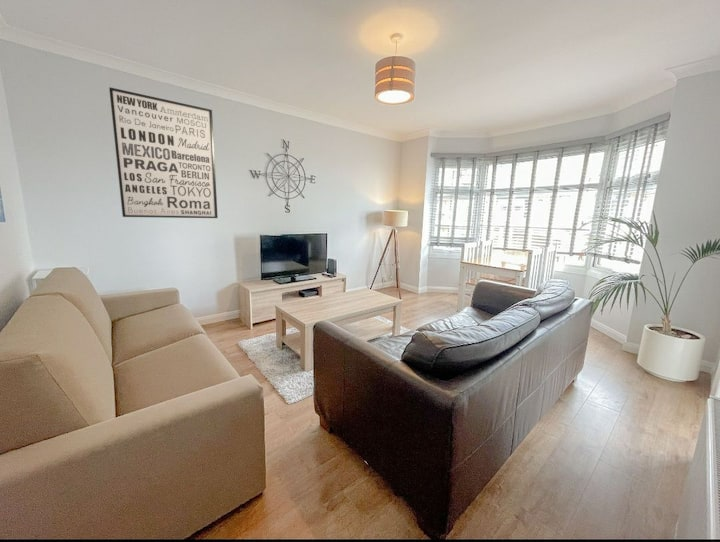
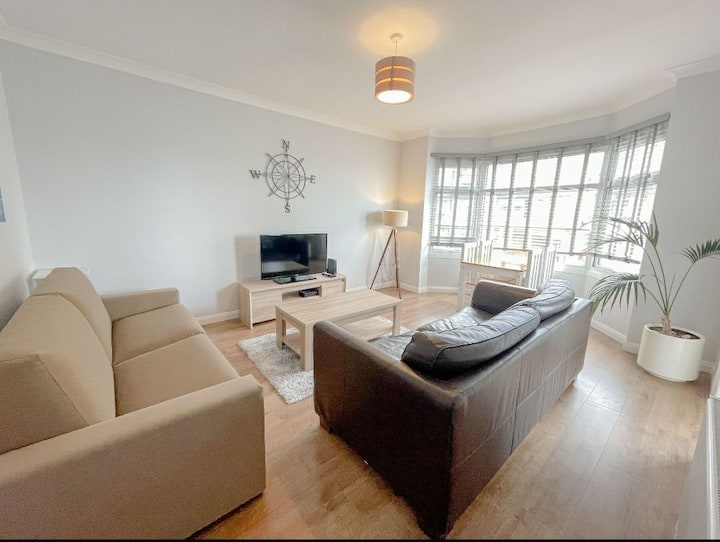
- wall art [108,86,219,219]
